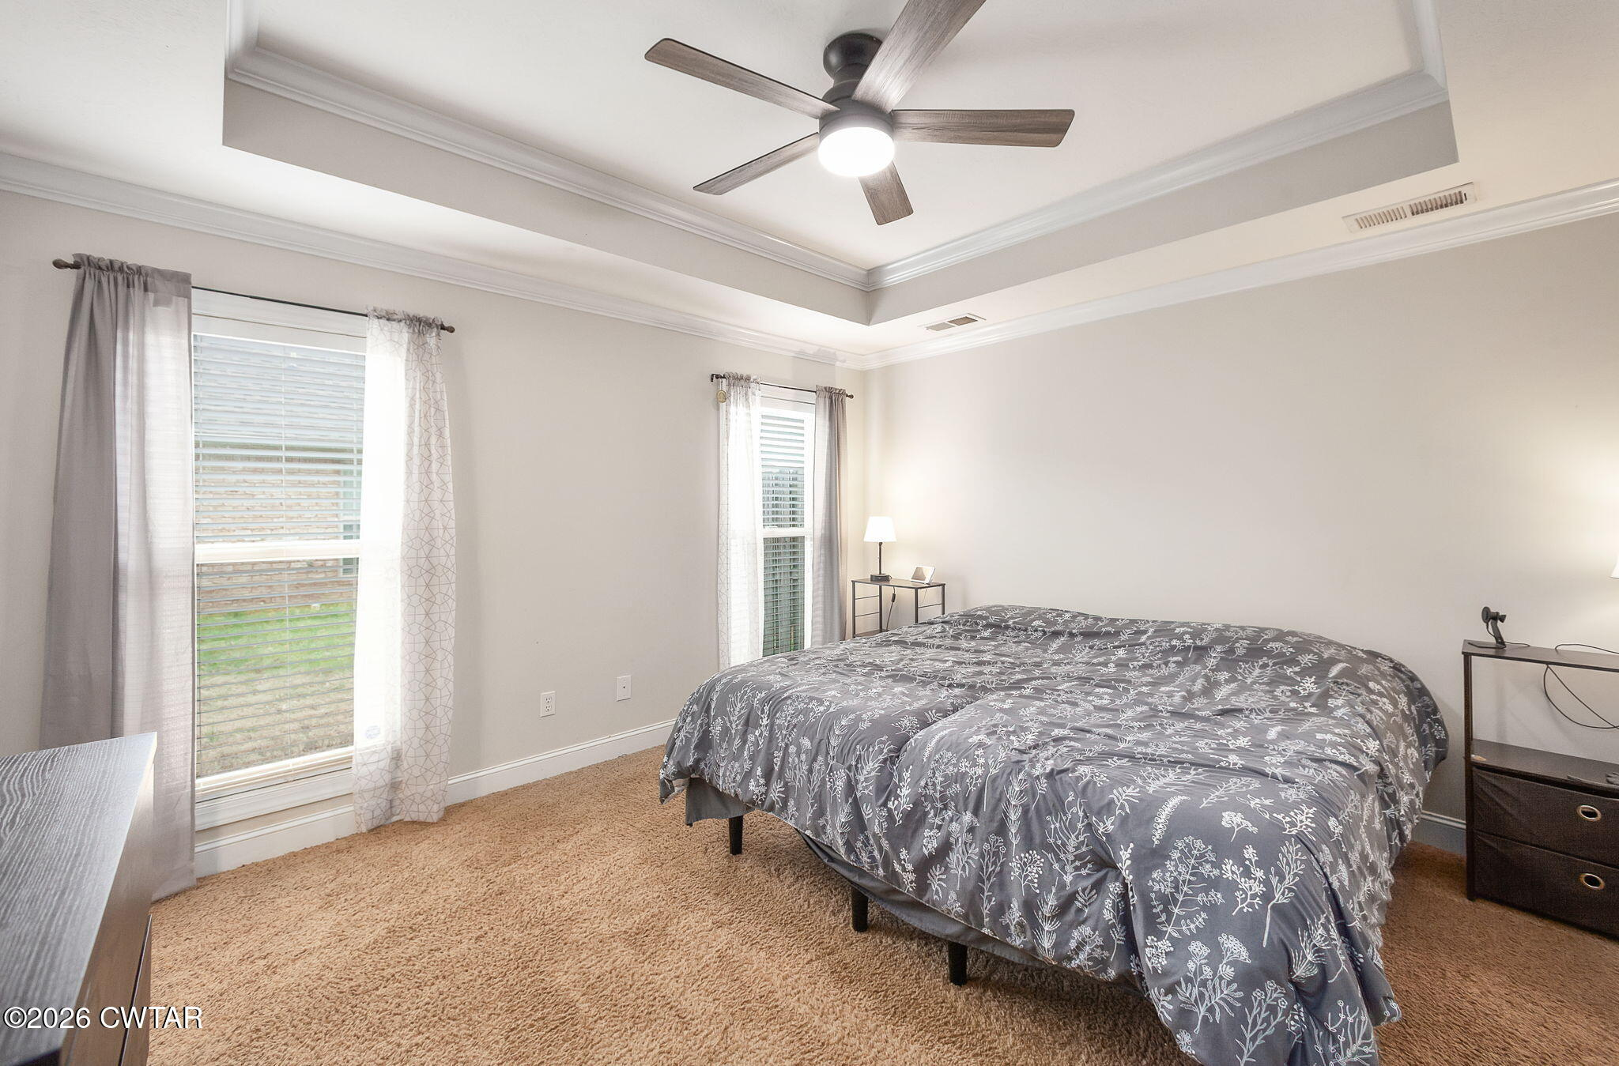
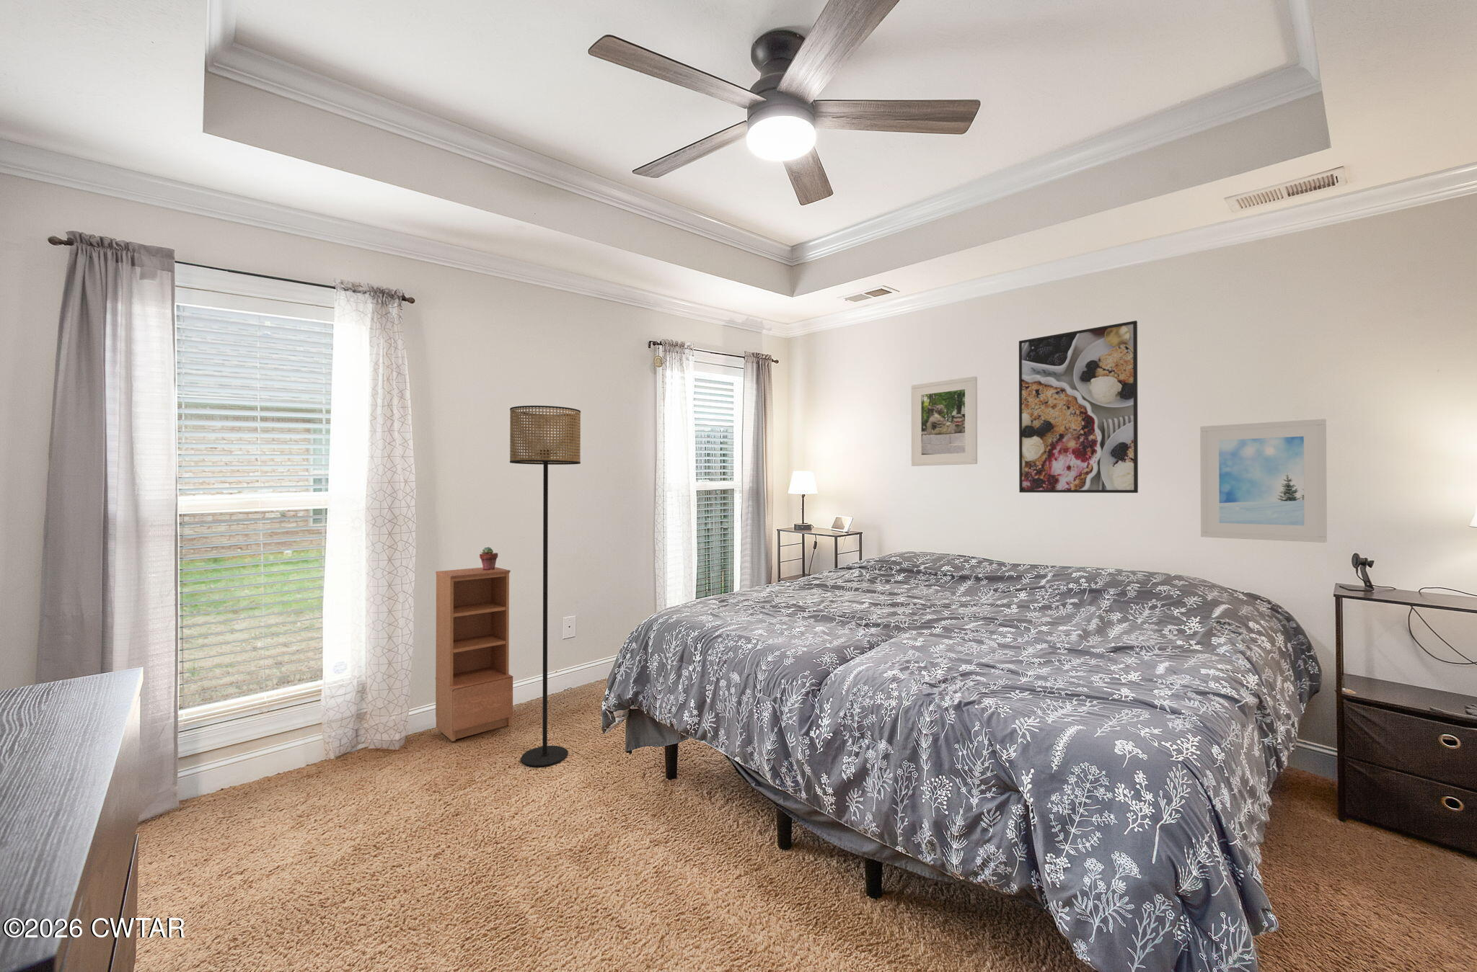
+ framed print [1018,320,1138,494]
+ floor lamp [509,405,582,767]
+ bookcase [435,566,513,742]
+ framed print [911,375,978,466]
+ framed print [1199,418,1327,543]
+ potted succulent [479,546,498,570]
